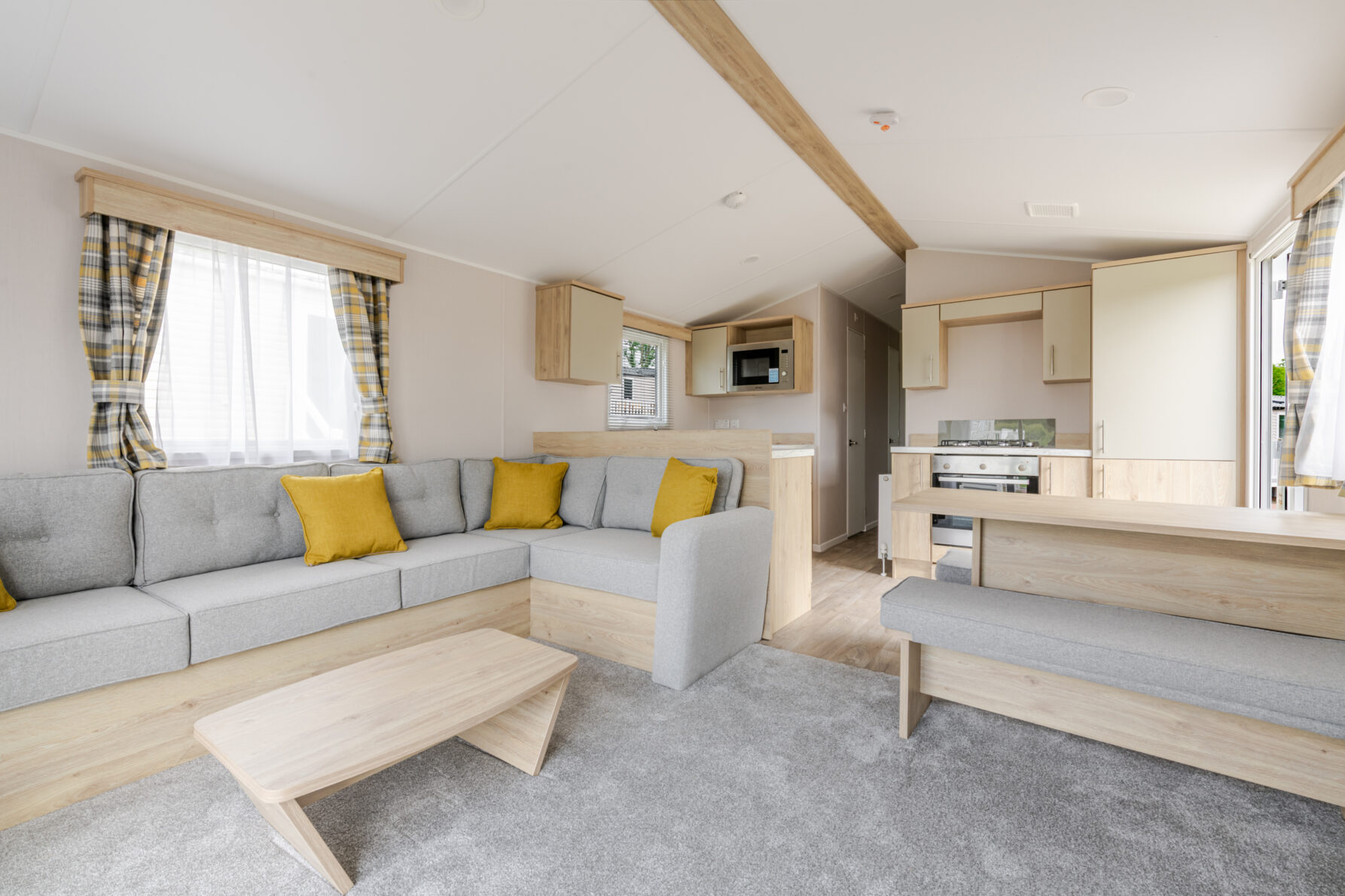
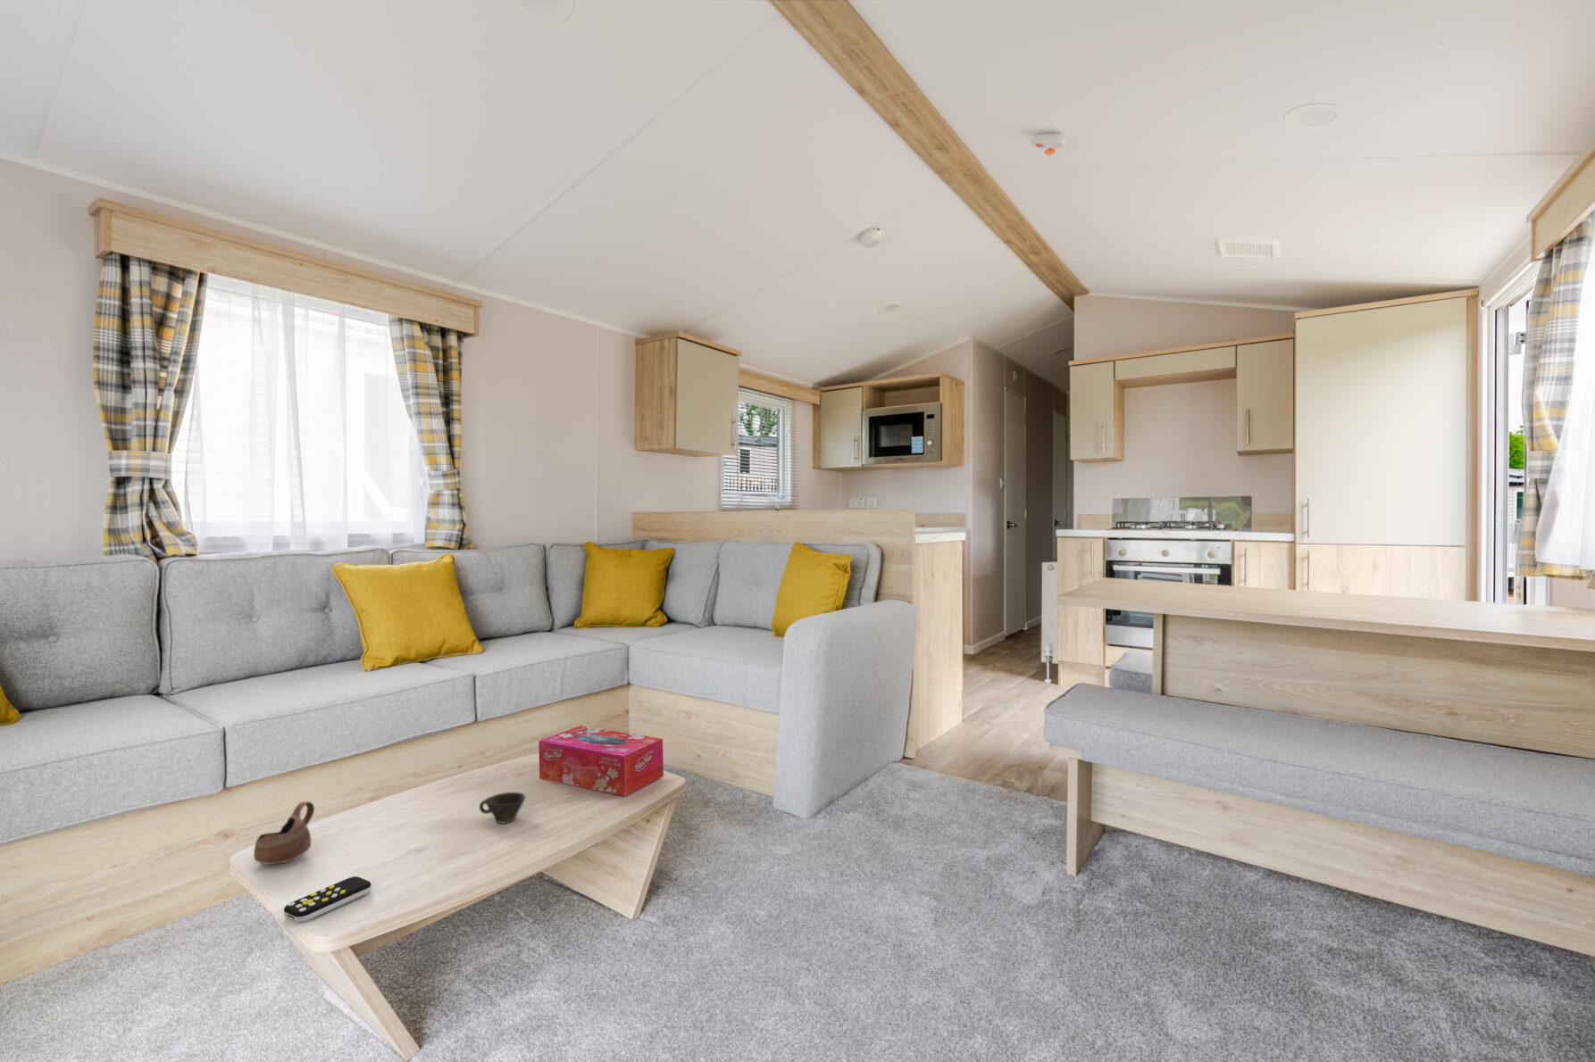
+ cup [253,800,315,865]
+ remote control [283,876,372,923]
+ tissue box [537,725,664,796]
+ cup [479,792,527,824]
